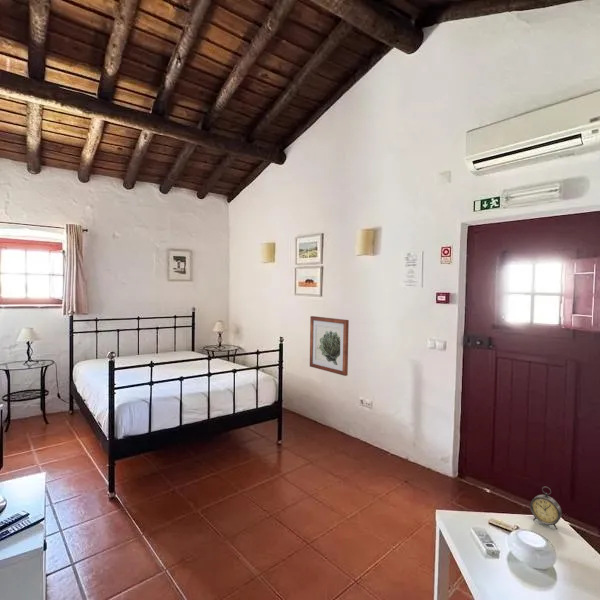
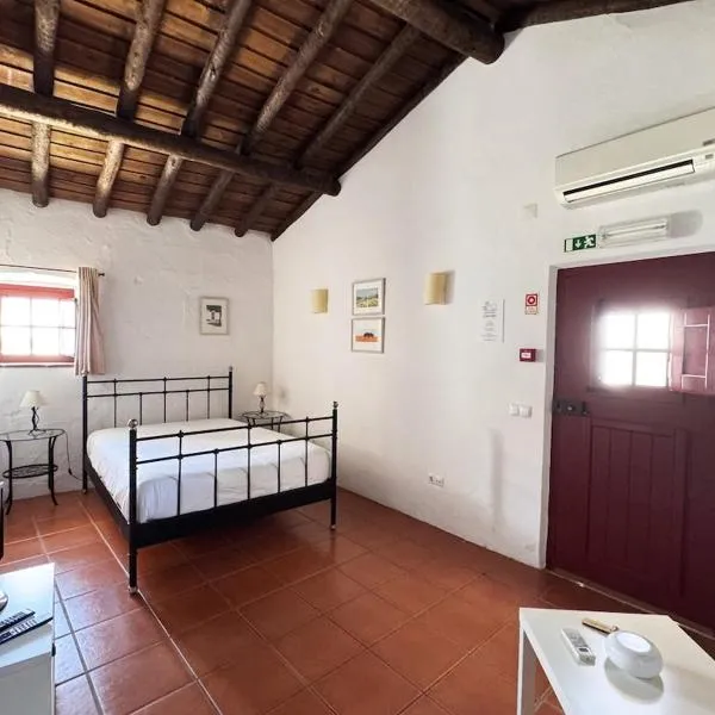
- alarm clock [529,486,563,531]
- wall art [309,315,350,377]
